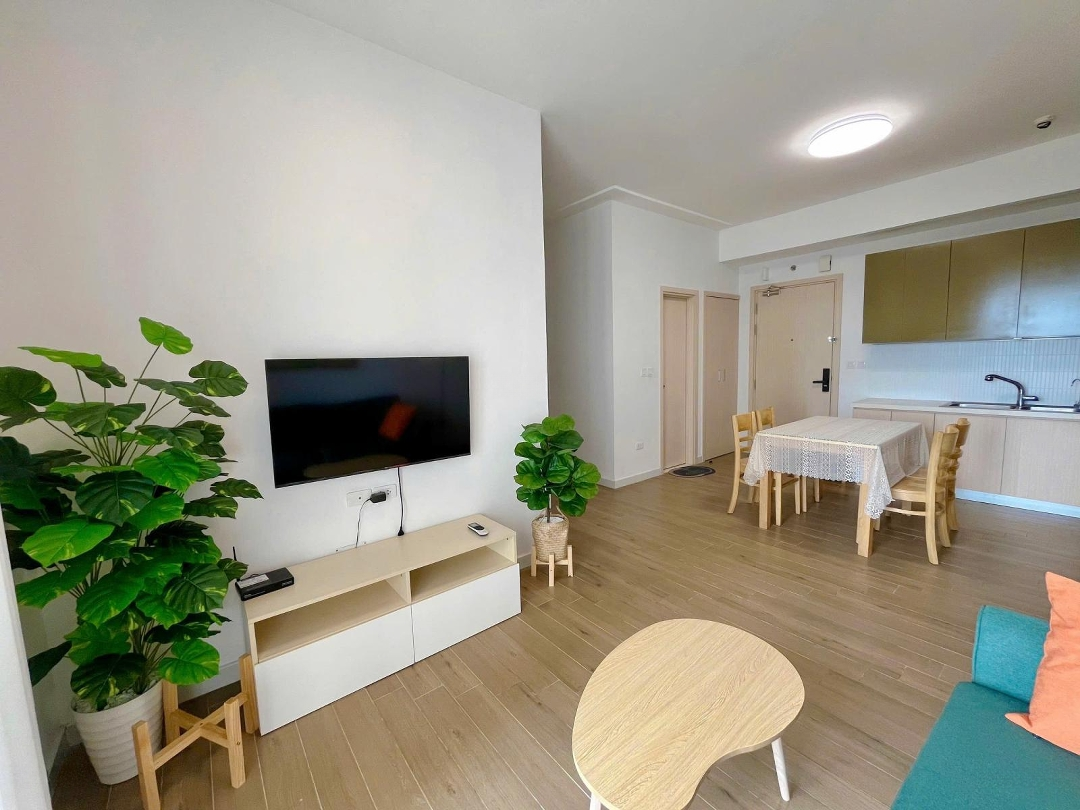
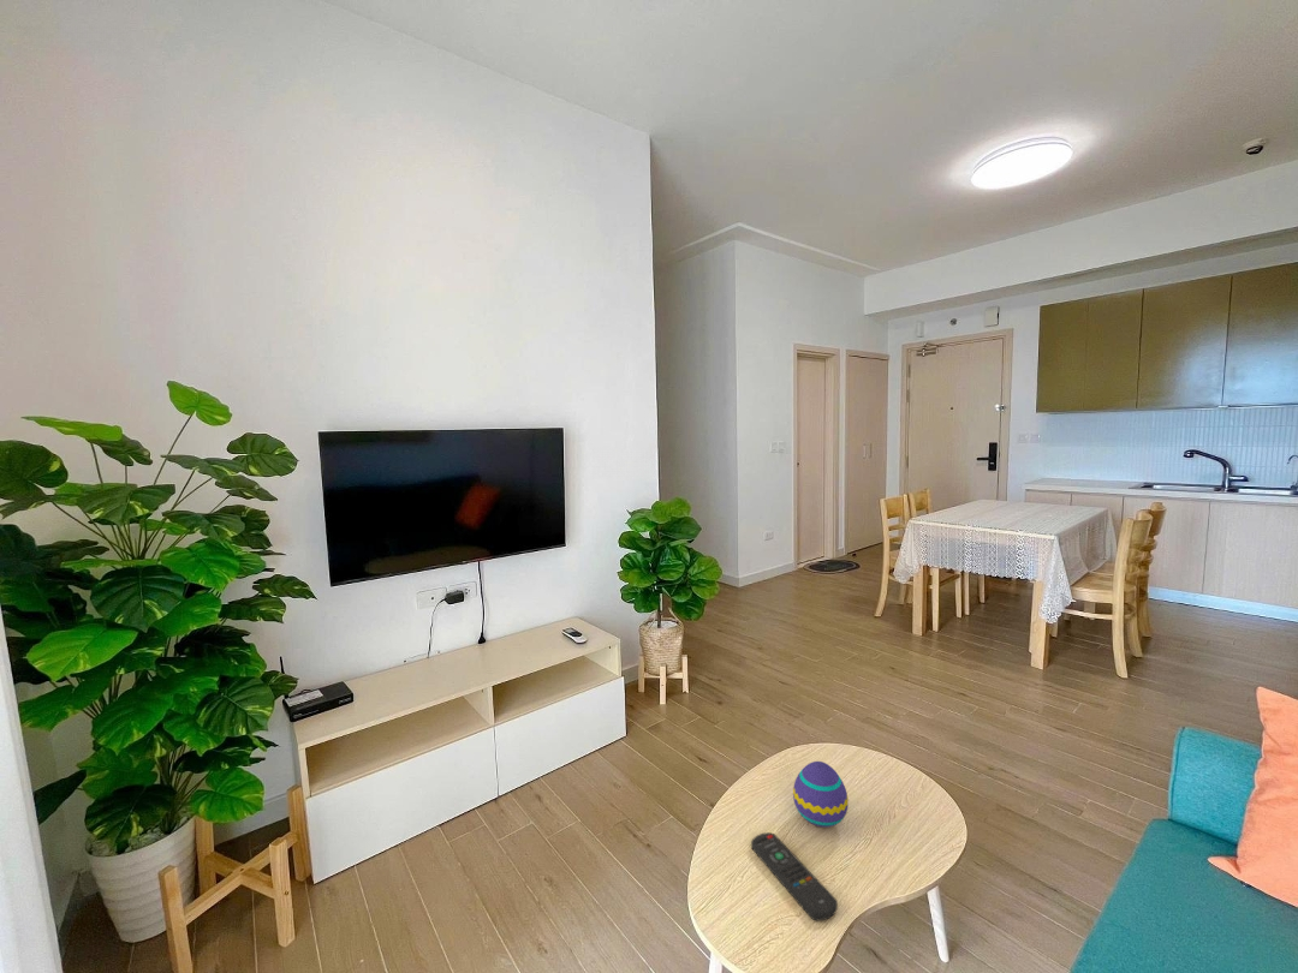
+ decorative egg [792,760,850,829]
+ remote control [750,831,839,921]
